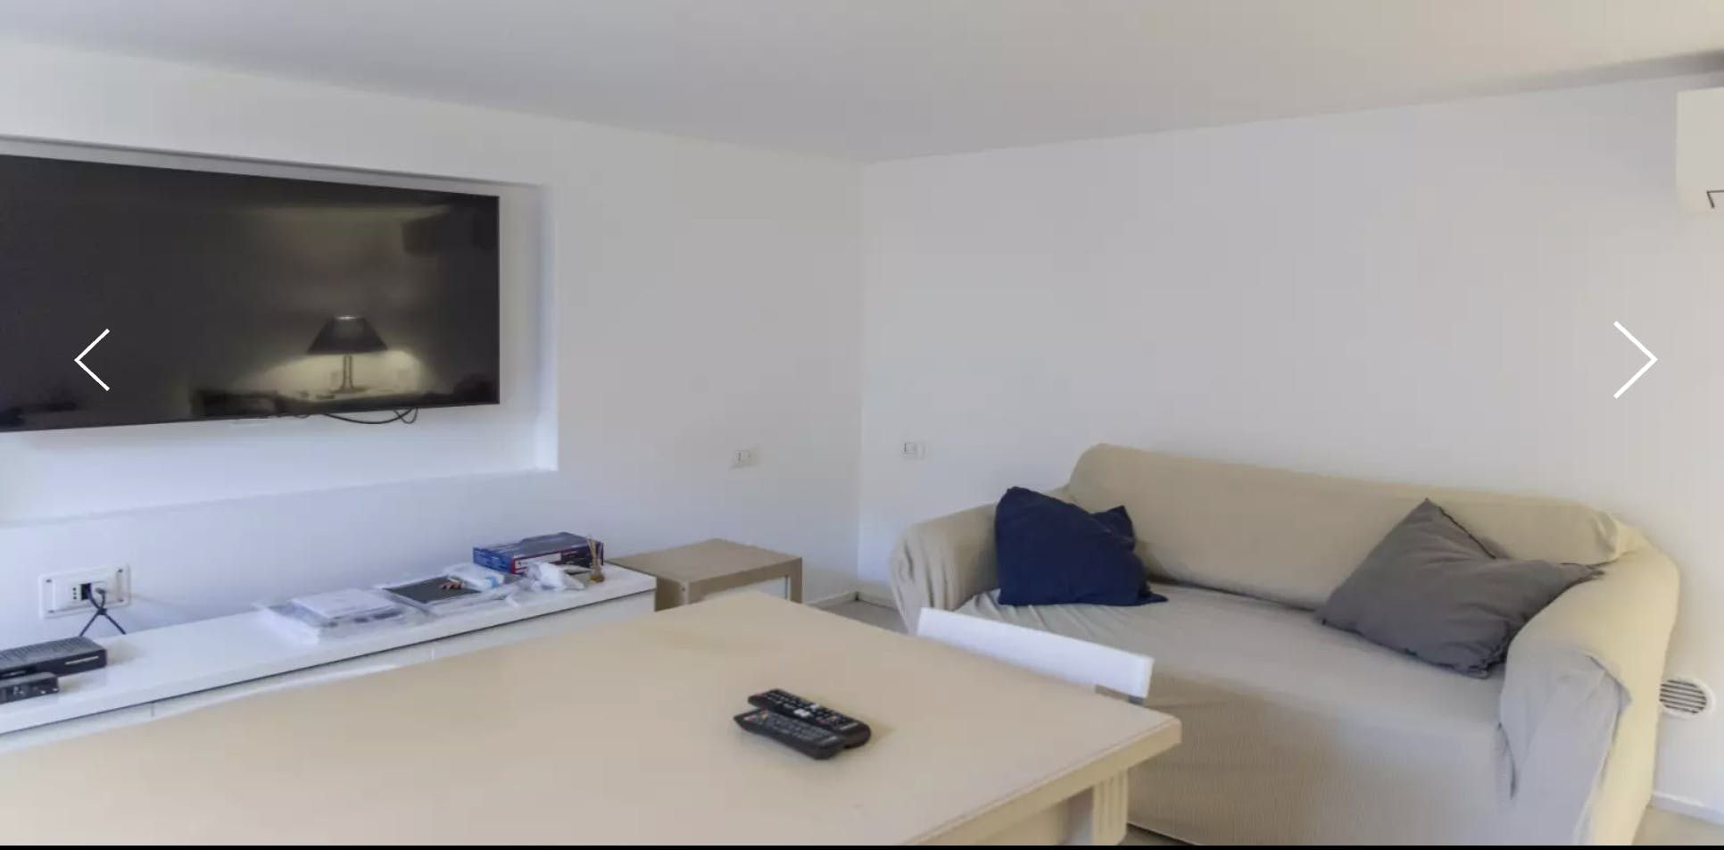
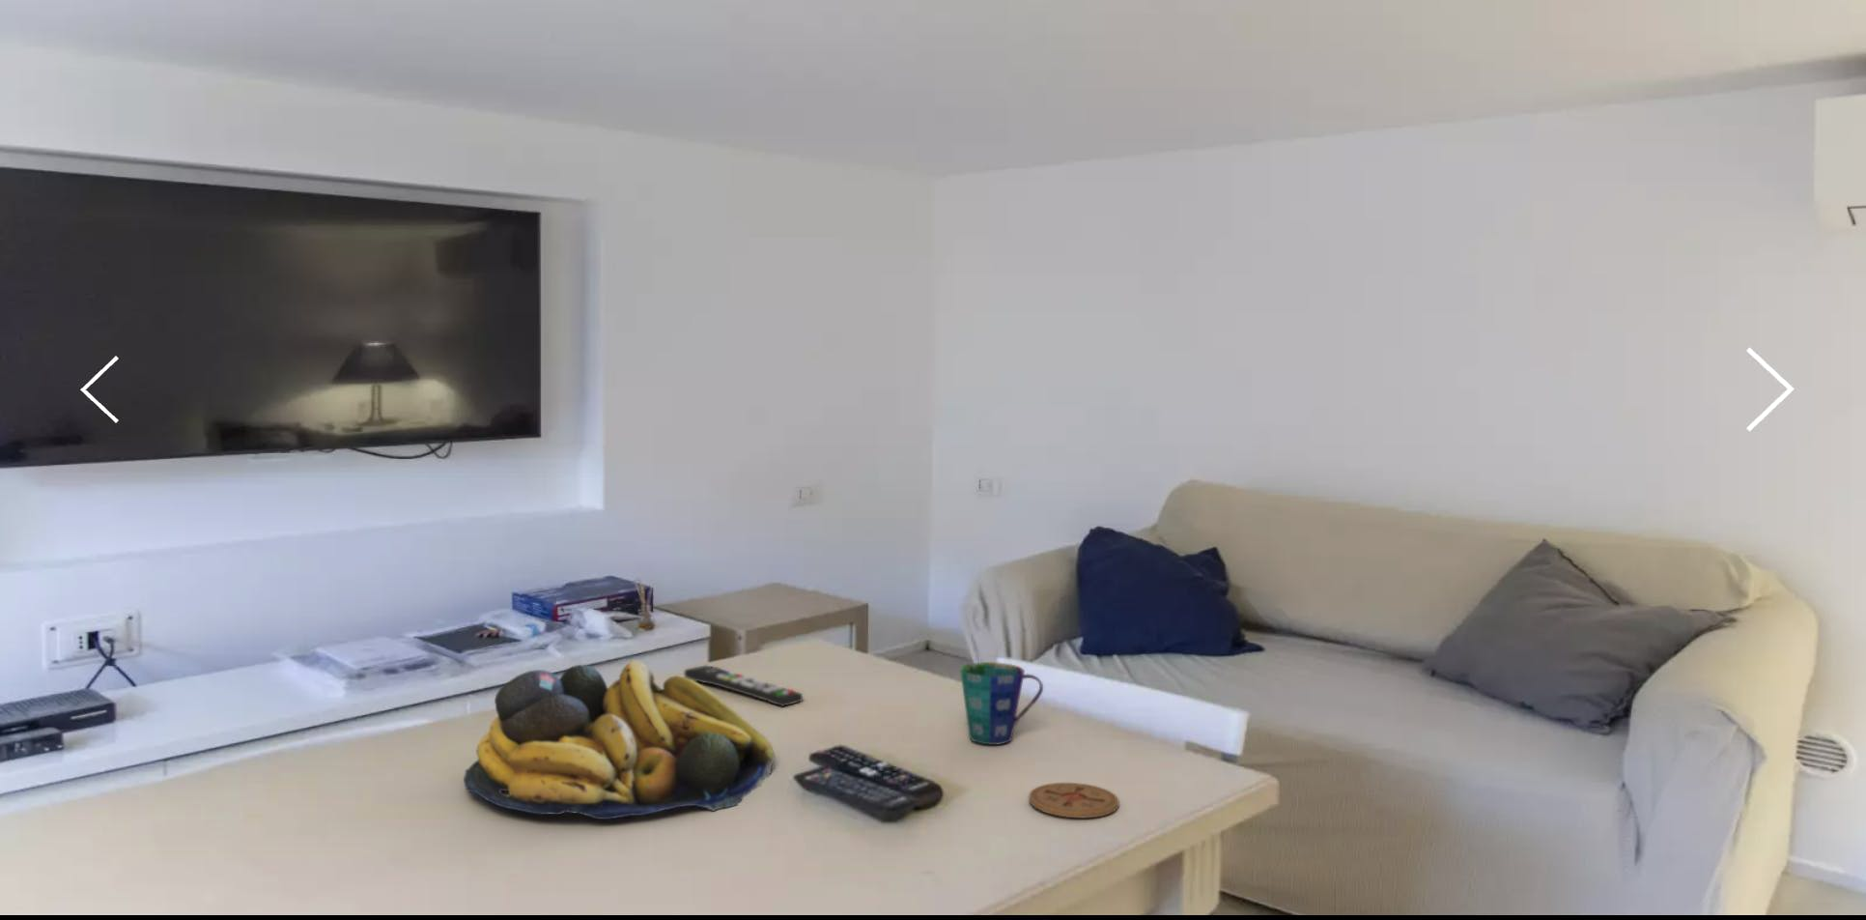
+ cup [959,661,1044,746]
+ coaster [1028,782,1120,820]
+ fruit bowl [463,661,777,820]
+ remote control [683,665,803,707]
